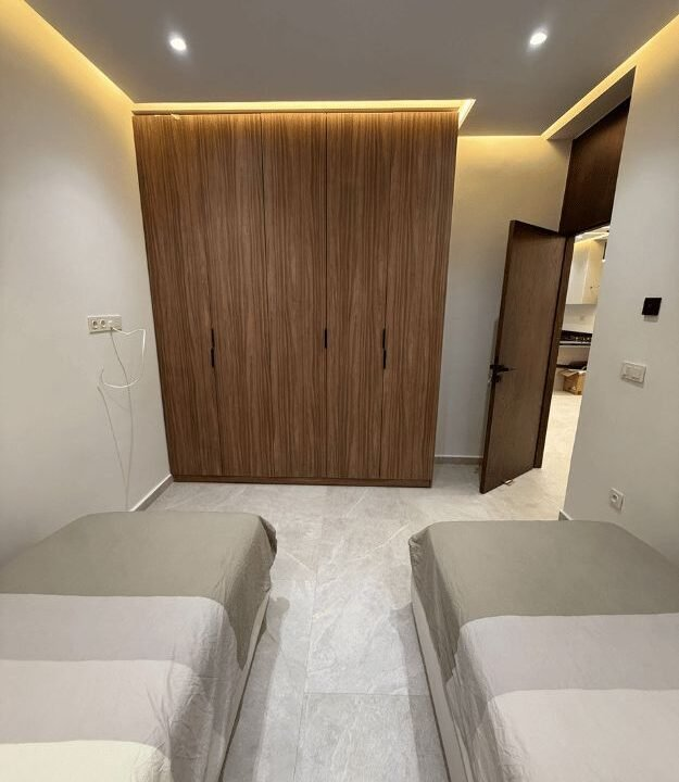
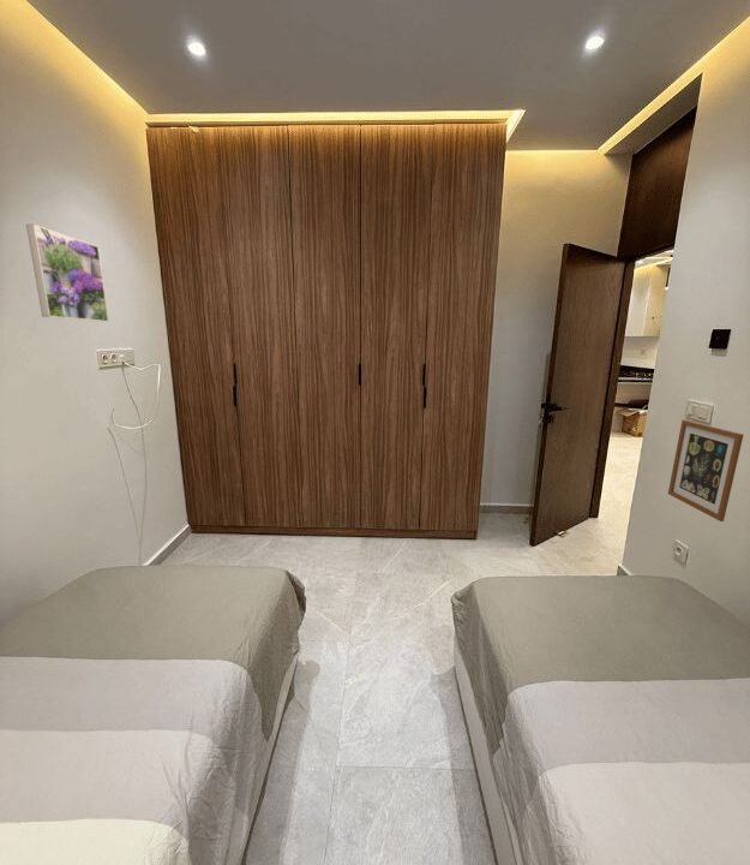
+ wall art [667,418,745,523]
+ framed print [25,223,110,323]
